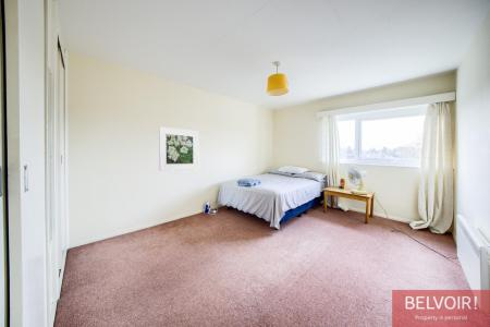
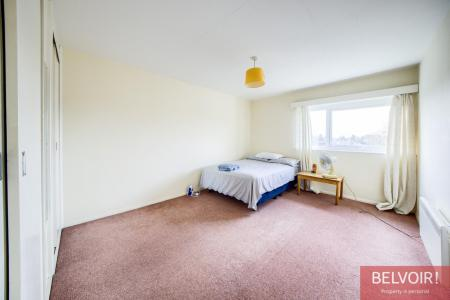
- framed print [158,125,199,172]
